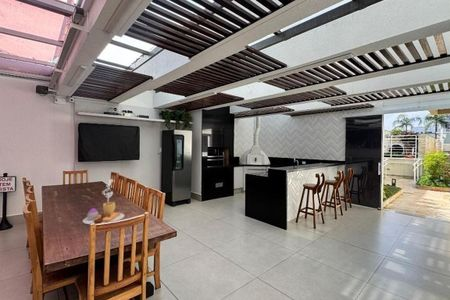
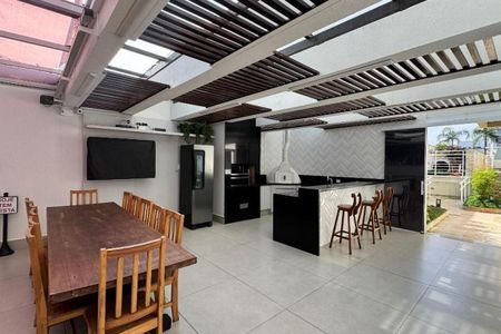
- tea set [82,178,126,225]
